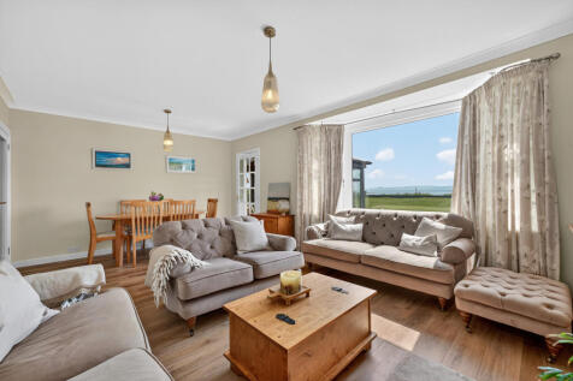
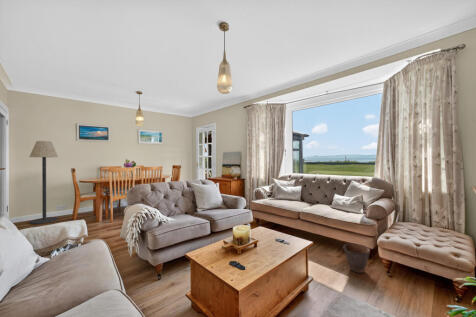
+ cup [342,242,371,274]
+ floor lamp [28,140,59,225]
